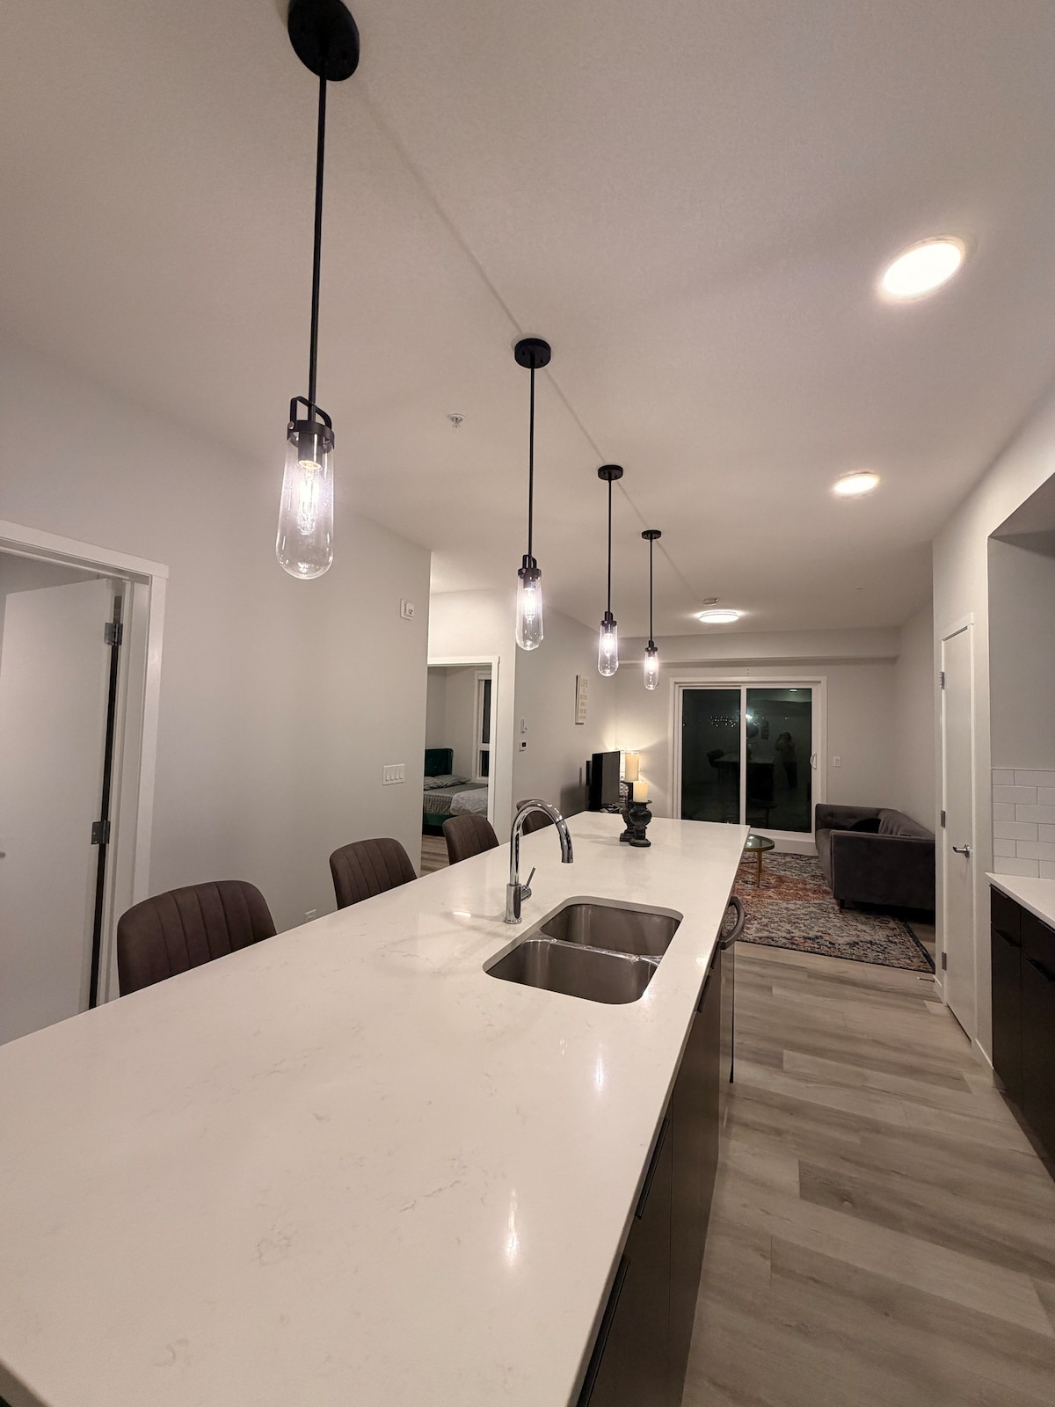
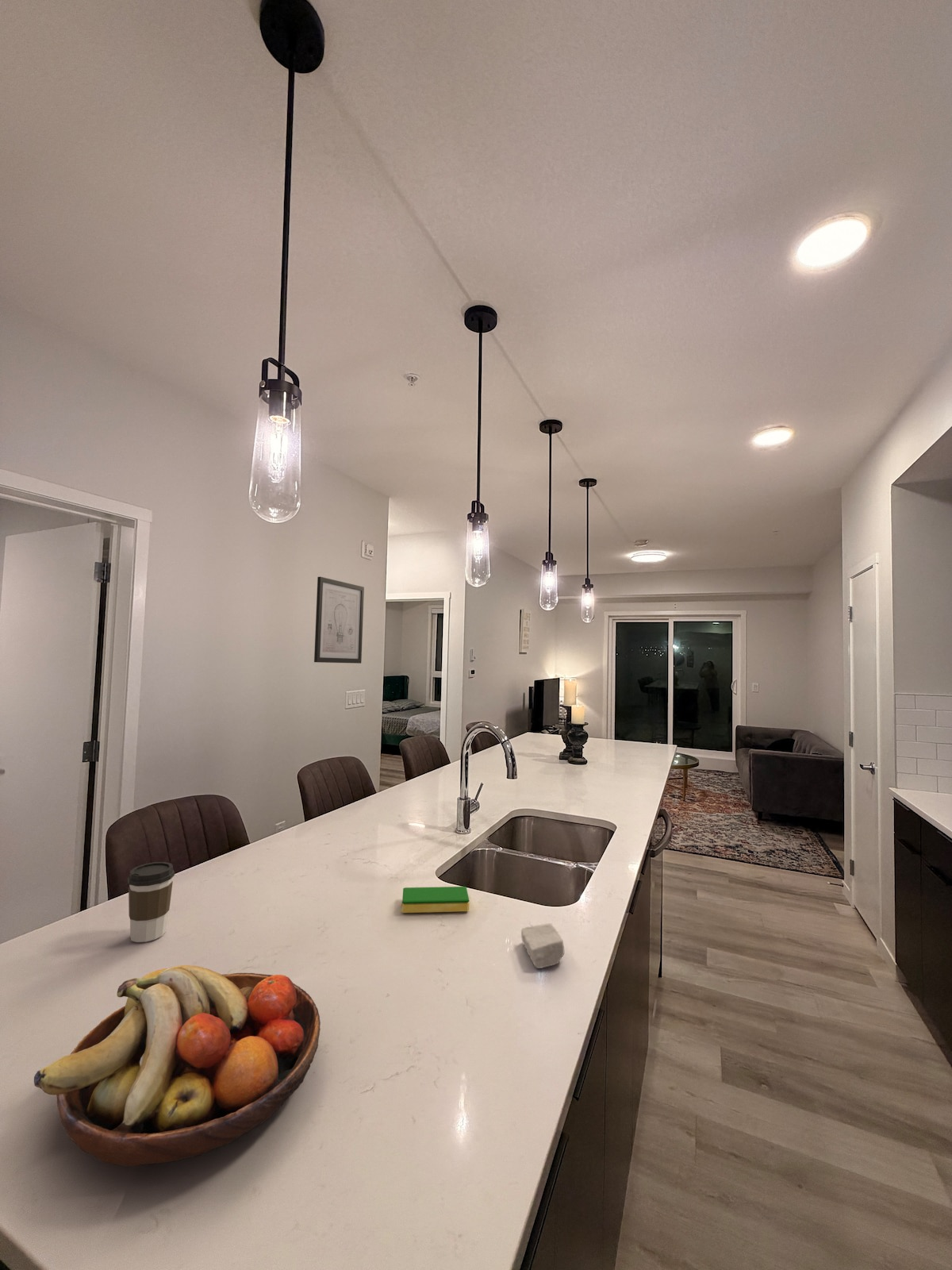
+ fruit bowl [33,964,321,1167]
+ dish sponge [401,886,470,914]
+ coffee cup [127,861,175,943]
+ soap bar [520,922,565,969]
+ wall art [313,576,365,664]
